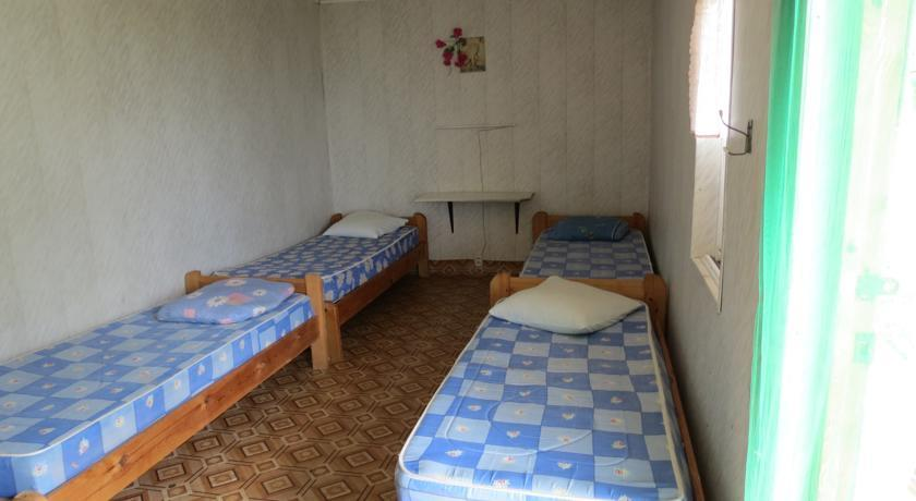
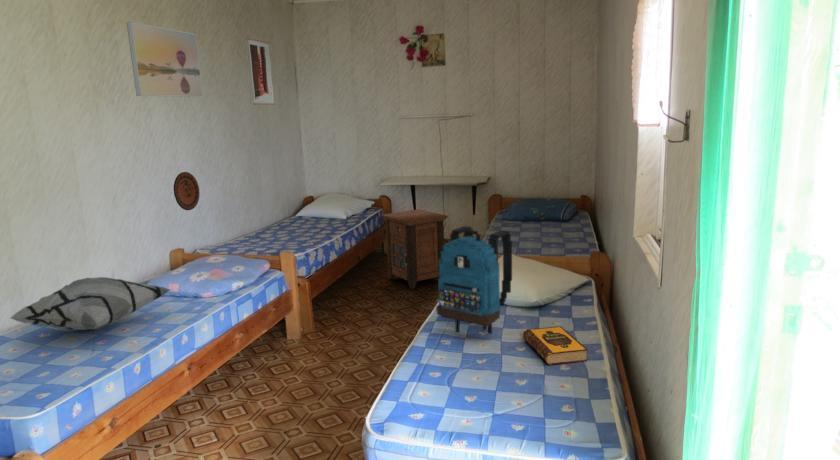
+ backpack [436,225,513,335]
+ hardback book [522,325,589,366]
+ decorative plate [173,171,200,211]
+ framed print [126,21,204,98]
+ wall art [247,37,276,106]
+ nightstand [380,208,449,290]
+ decorative pillow [10,276,173,331]
